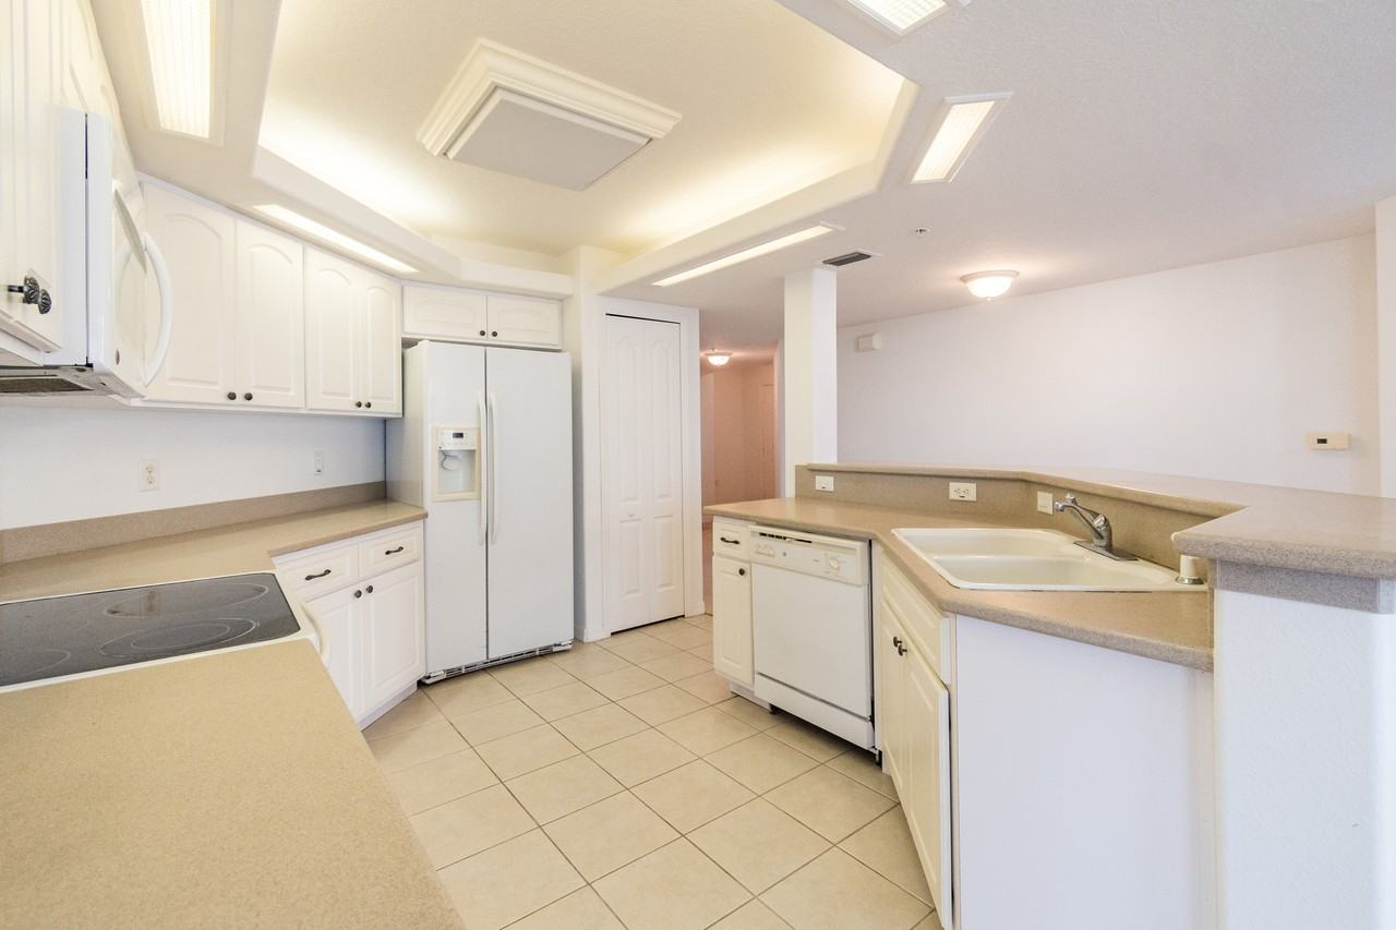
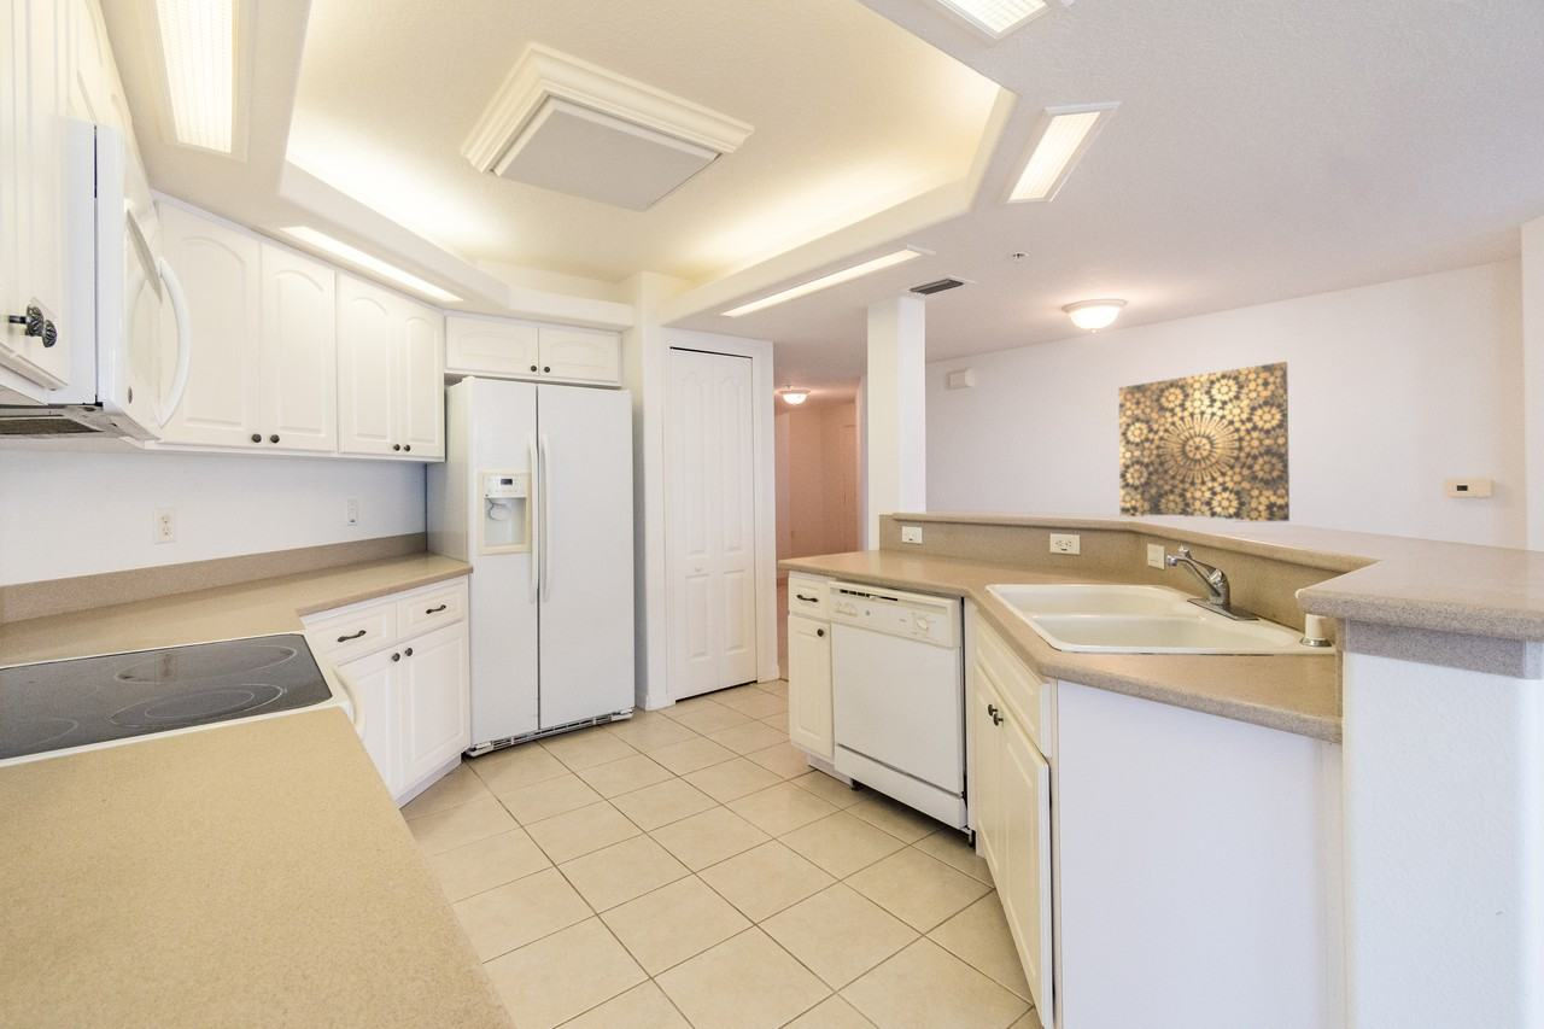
+ wall art [1118,361,1291,522]
